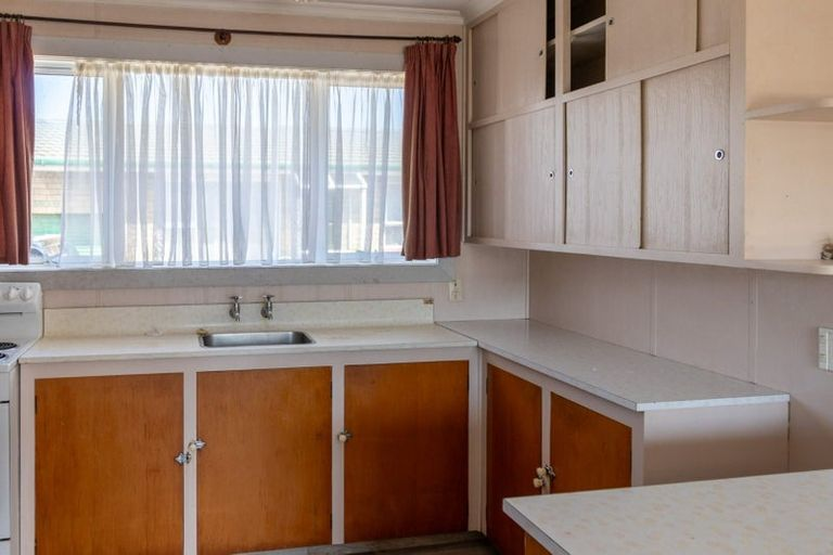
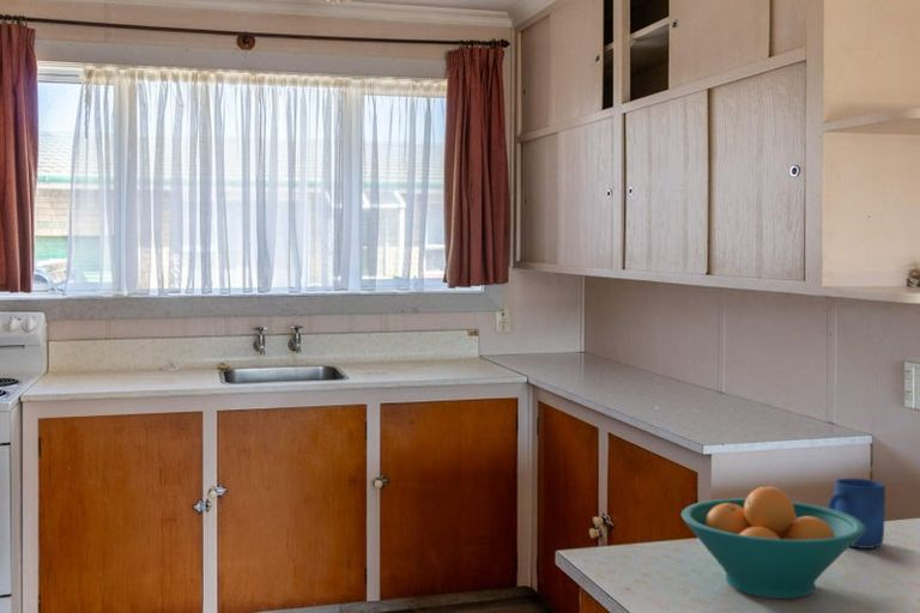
+ fruit bowl [680,485,865,600]
+ mug [827,478,886,550]
